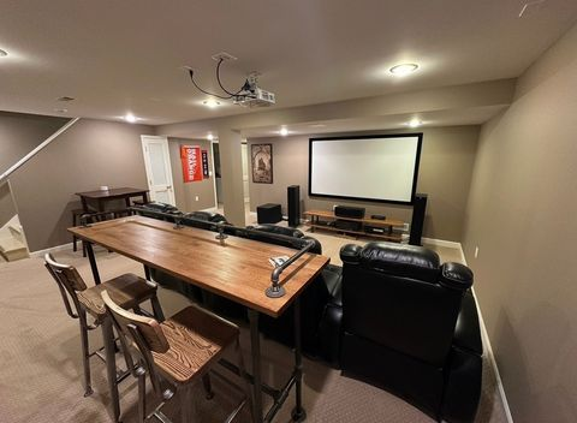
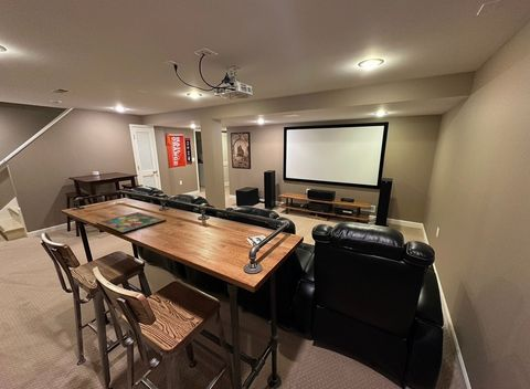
+ framed painting [95,211,168,235]
